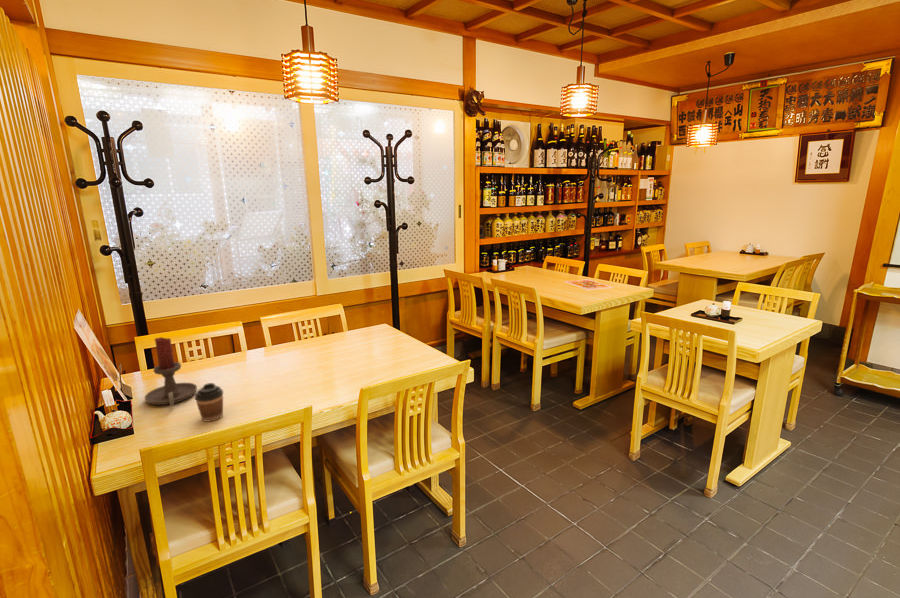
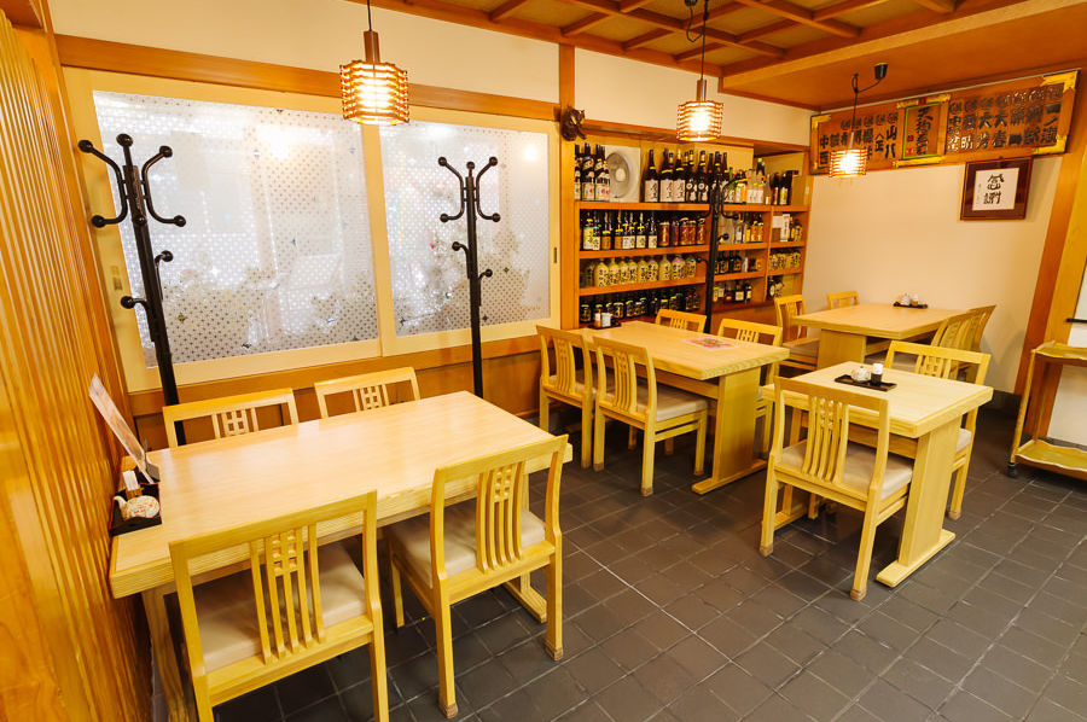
- candle holder [144,336,198,407]
- coffee cup [194,382,224,423]
